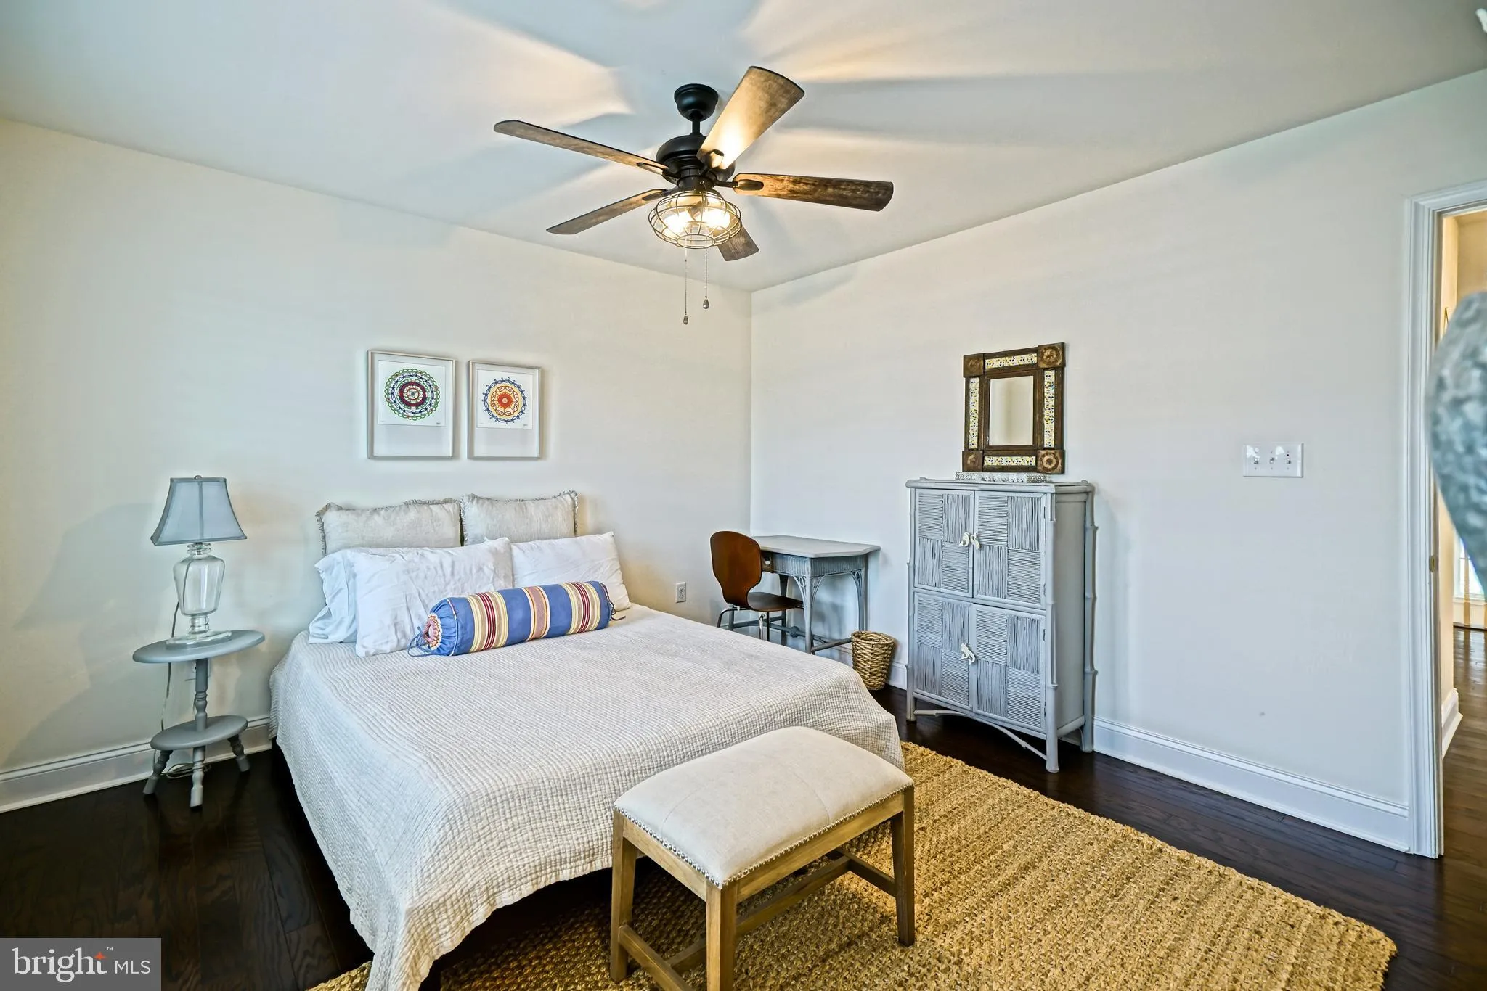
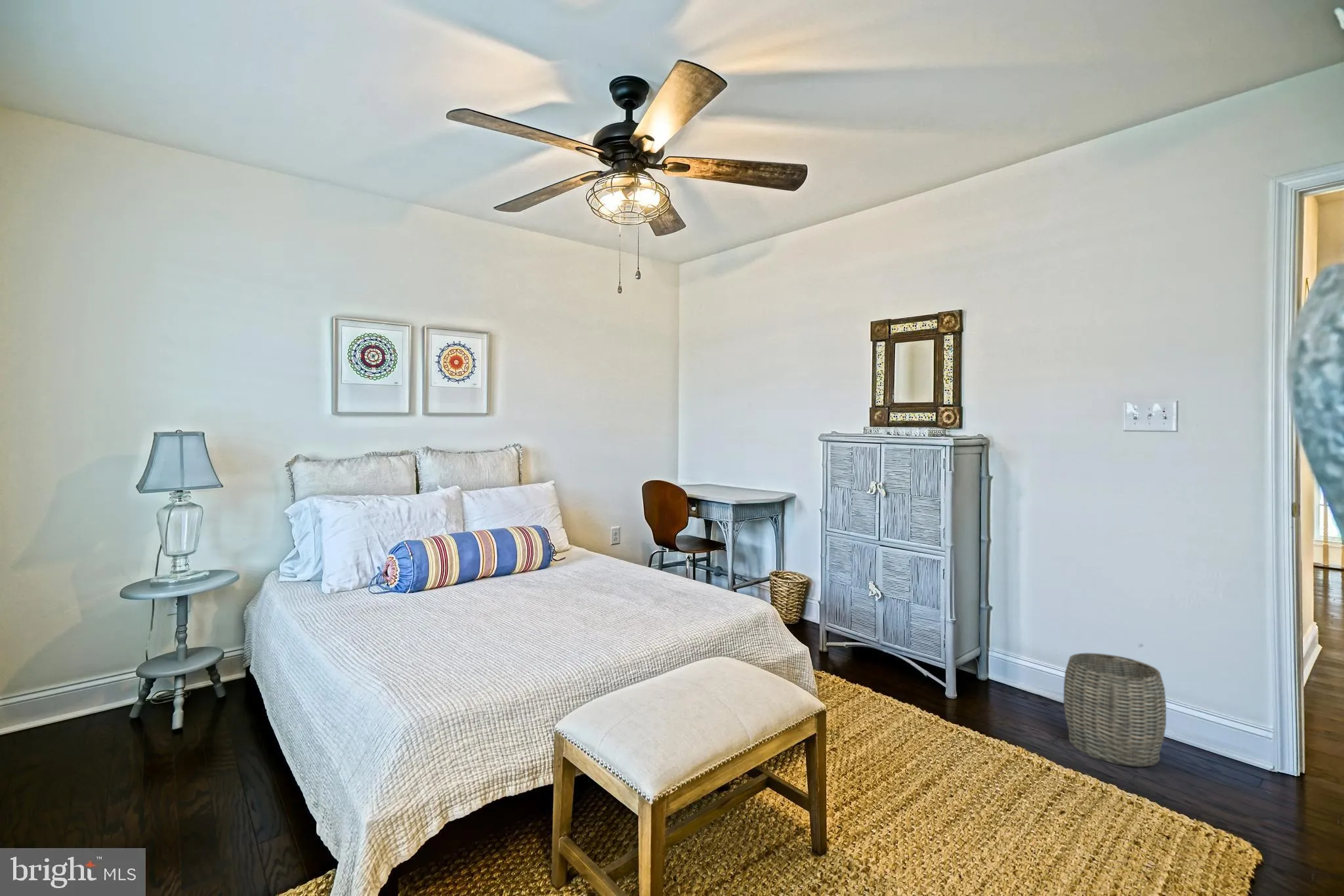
+ woven basket [1063,653,1167,767]
